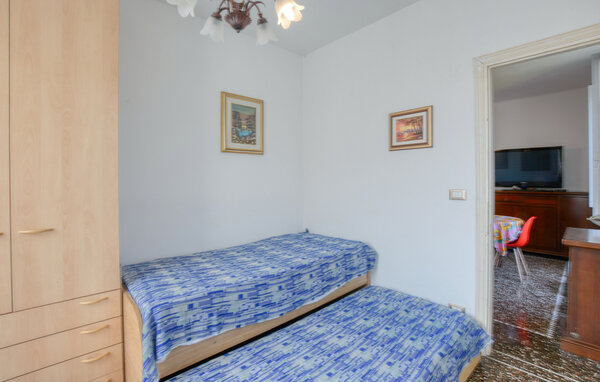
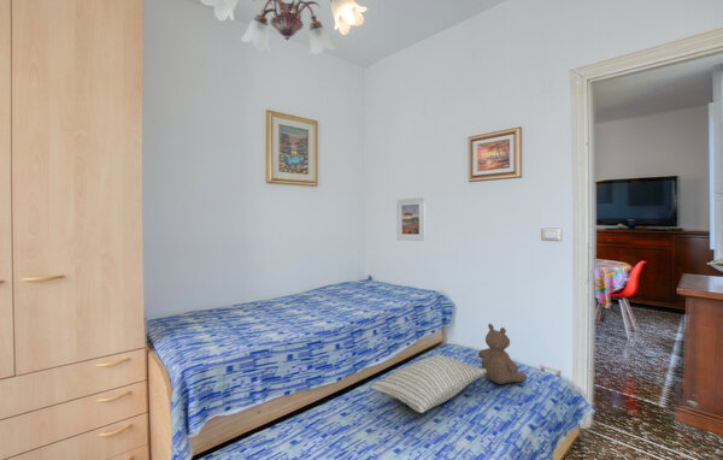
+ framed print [395,196,427,242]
+ teddy bear [477,323,528,385]
+ pillow [369,354,487,414]
